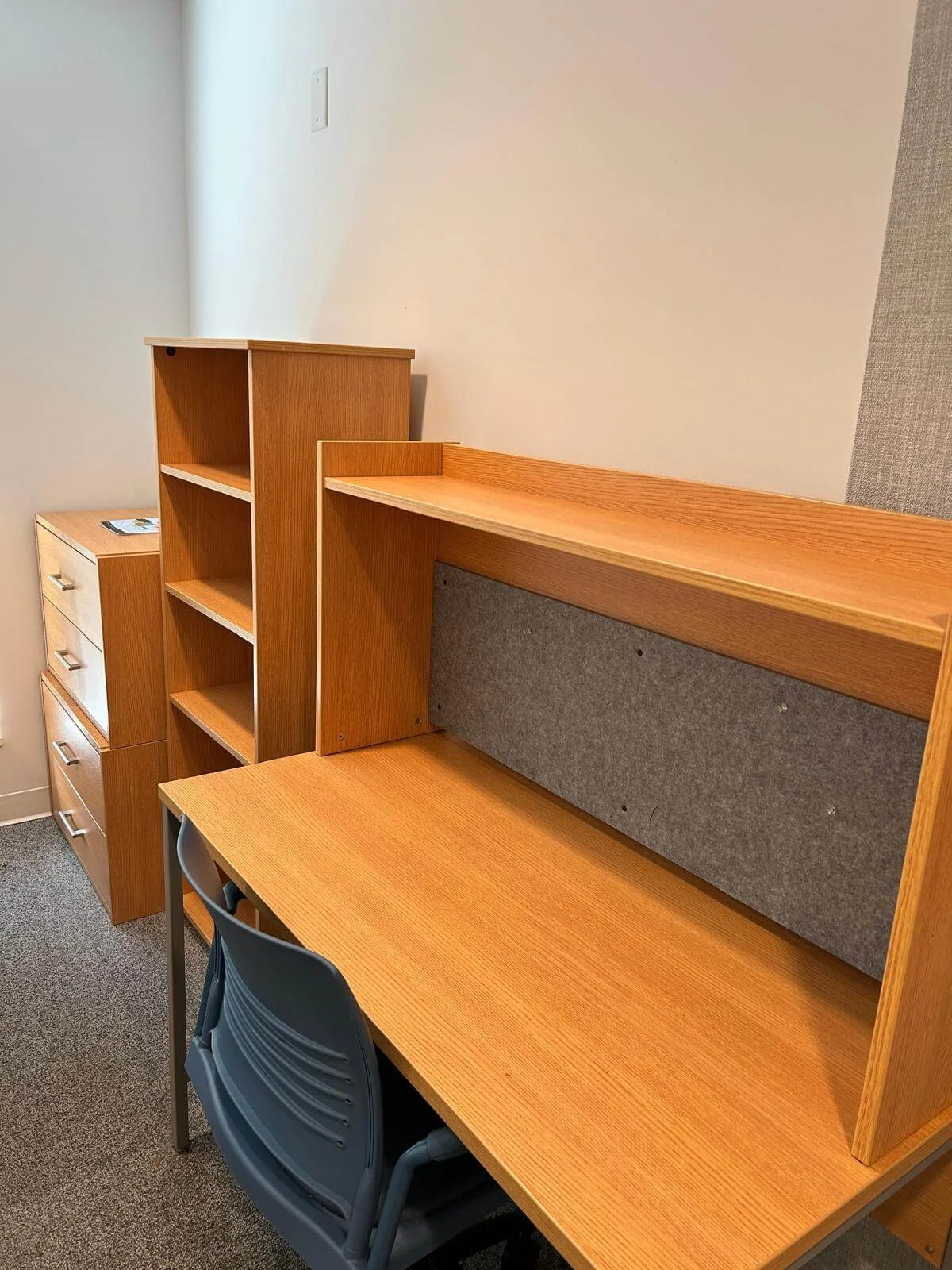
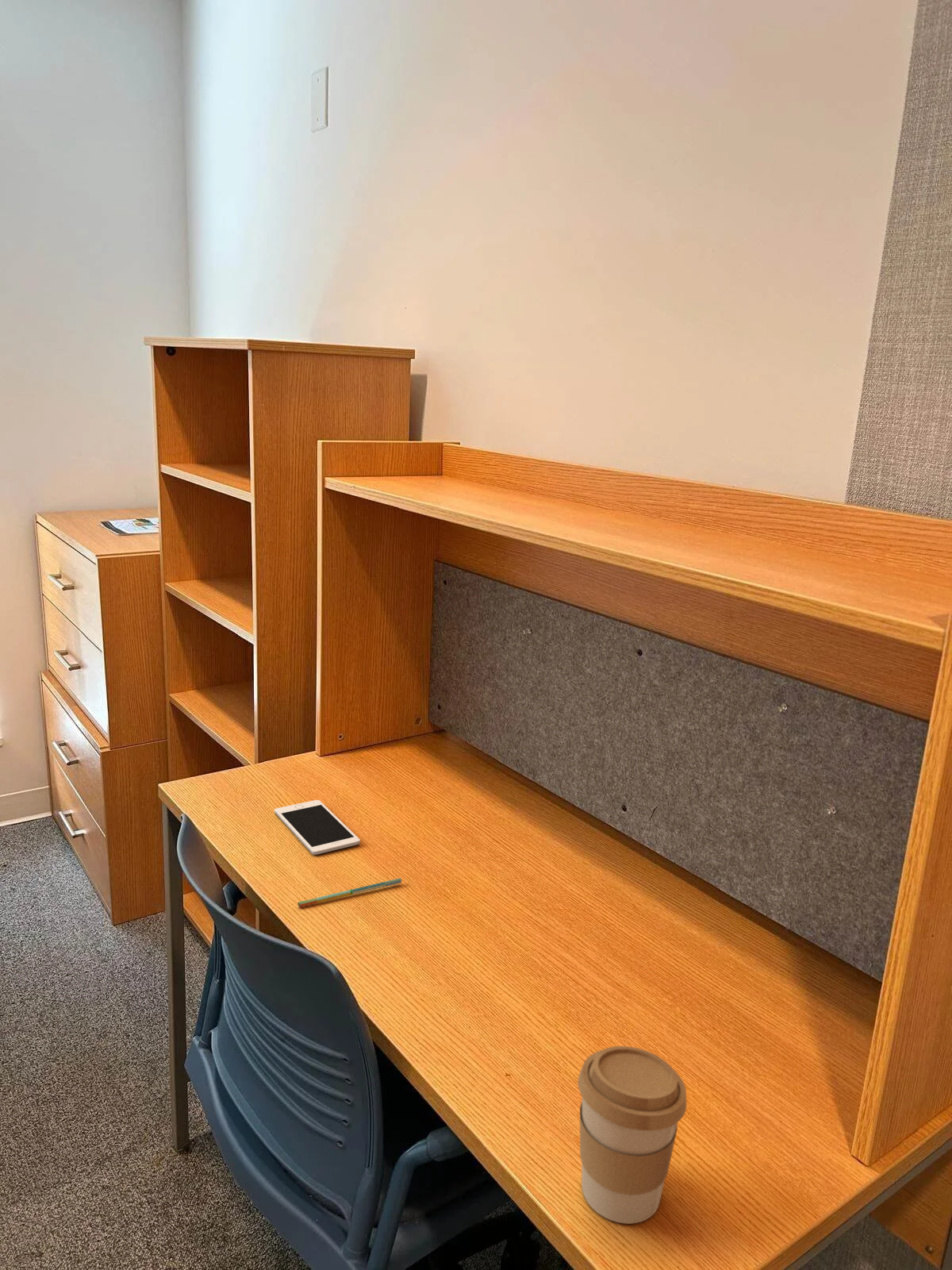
+ pen [298,877,402,908]
+ coffee cup [577,1045,687,1225]
+ cell phone [274,799,361,856]
